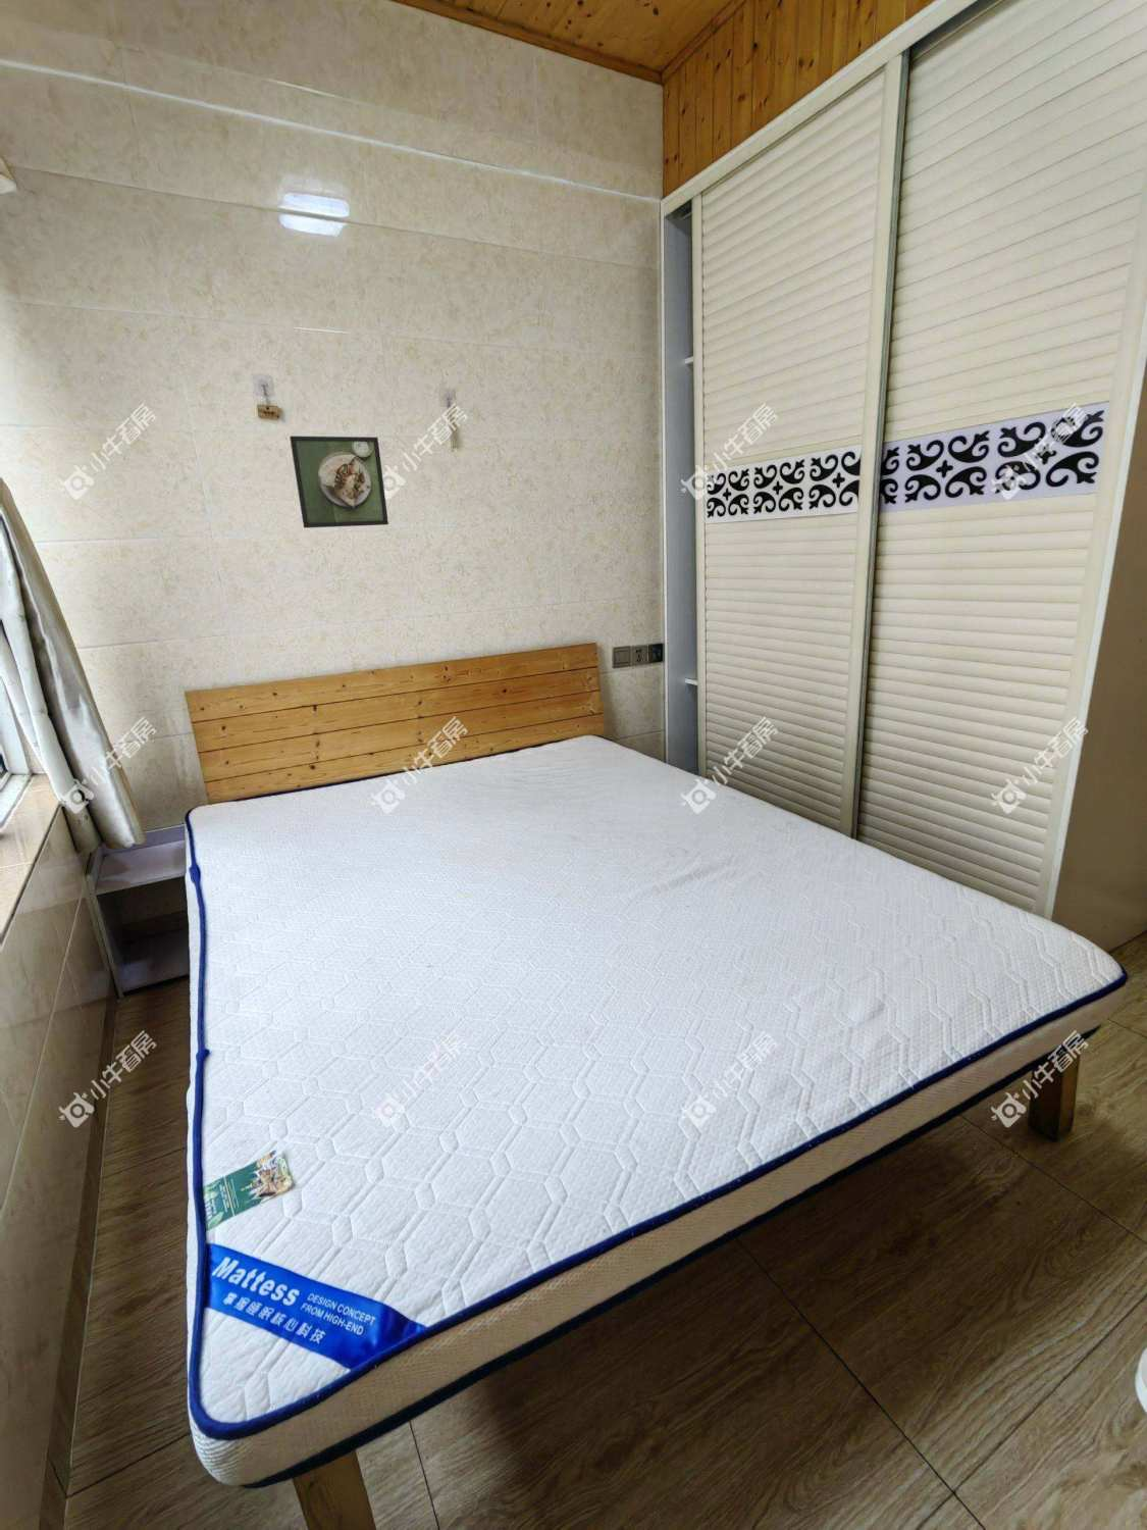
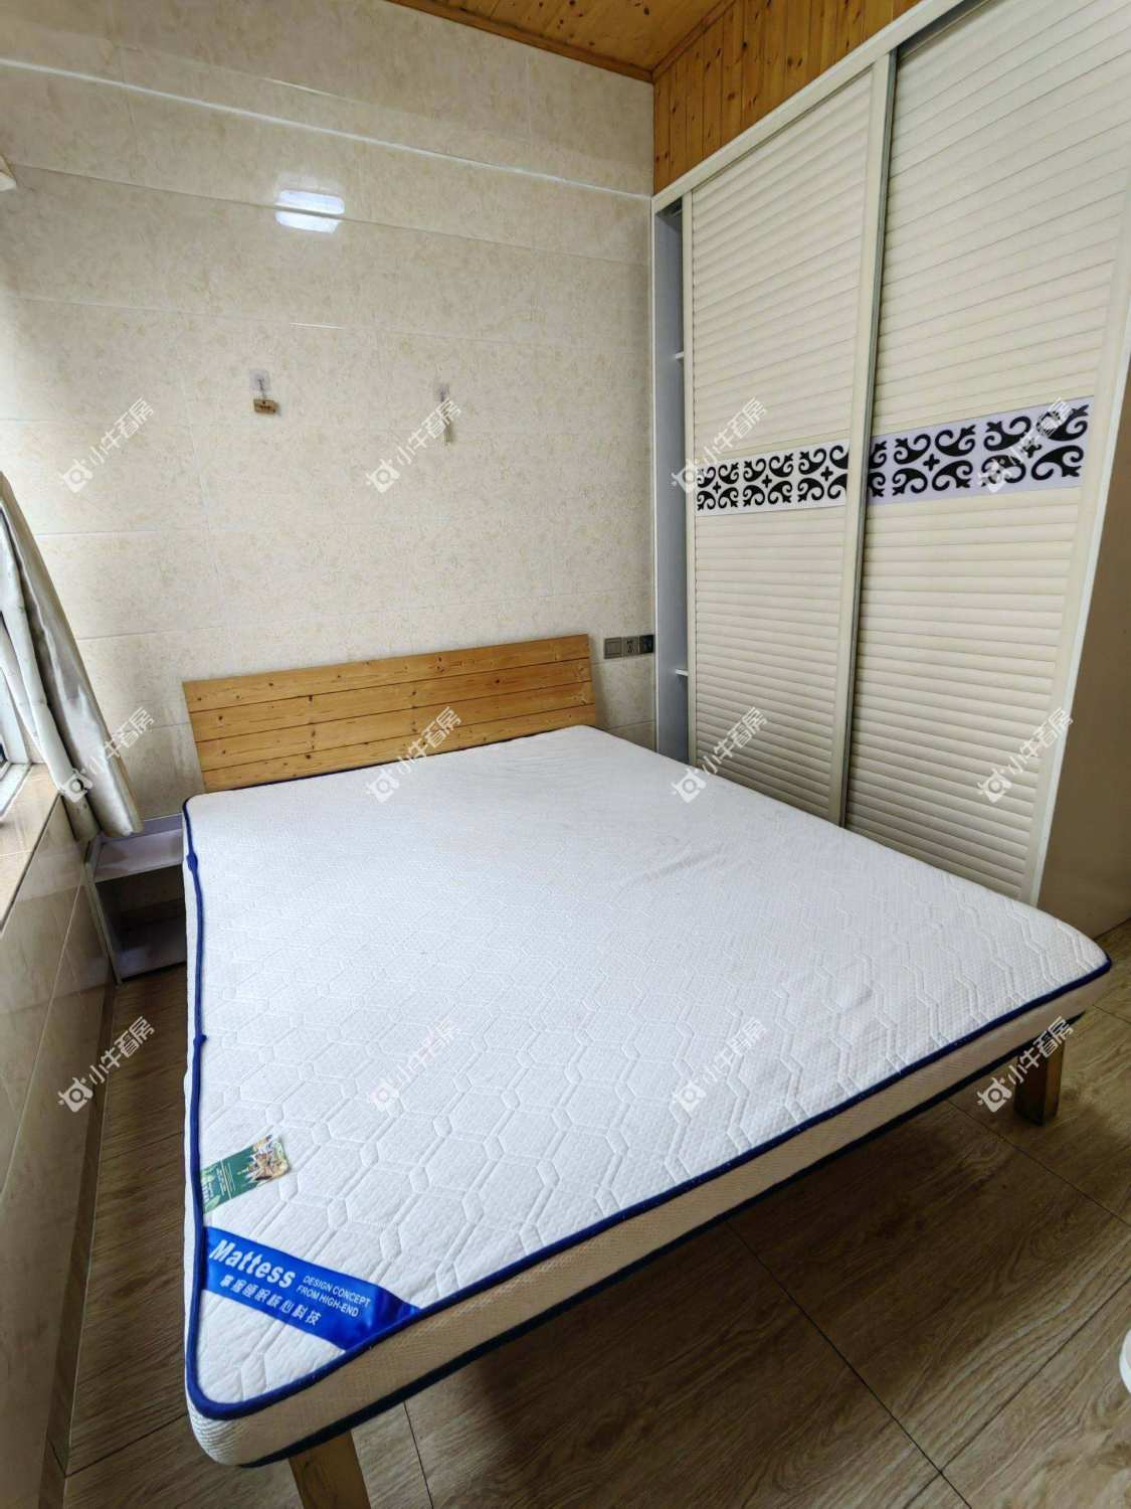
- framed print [288,435,389,529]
